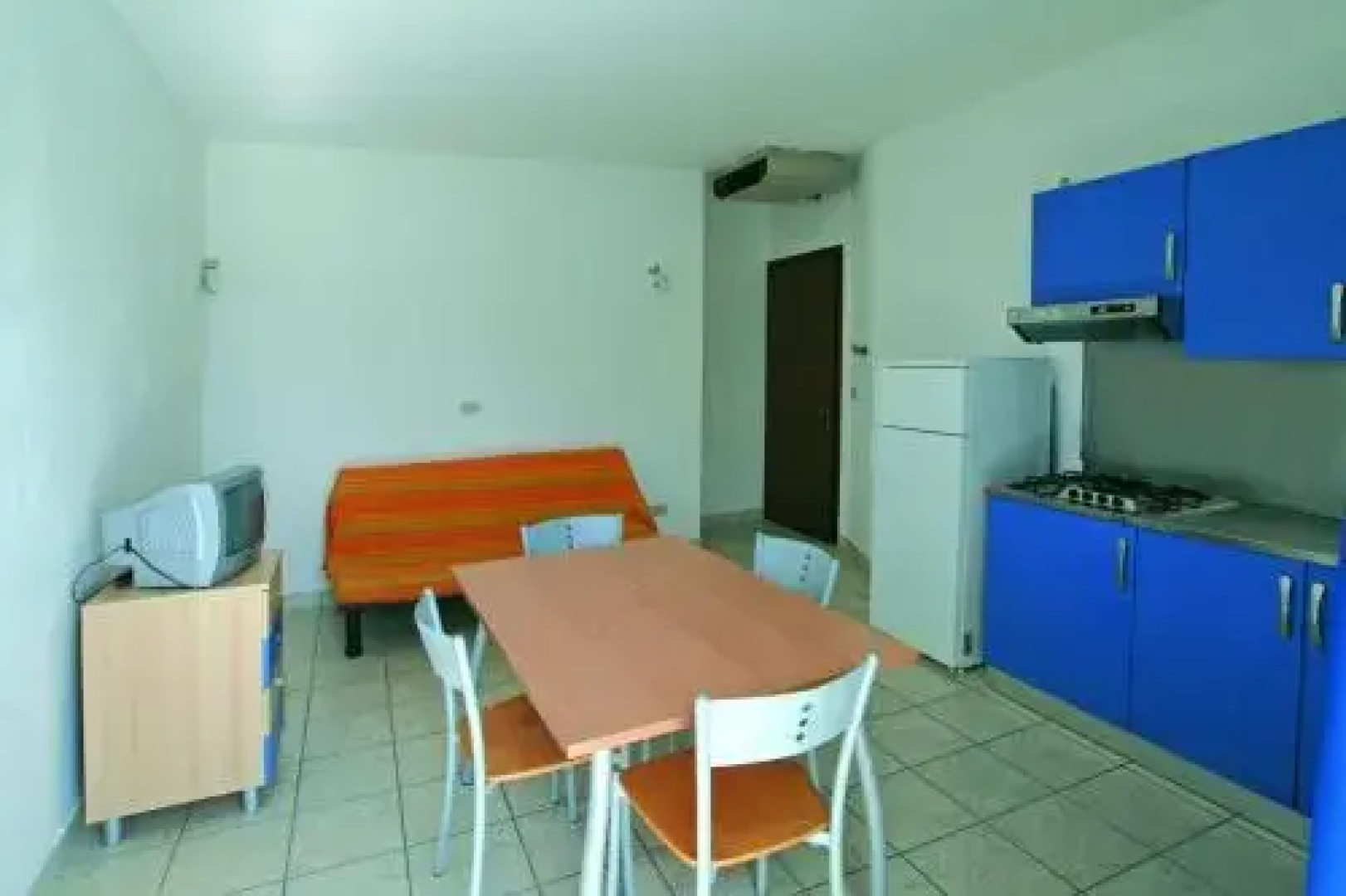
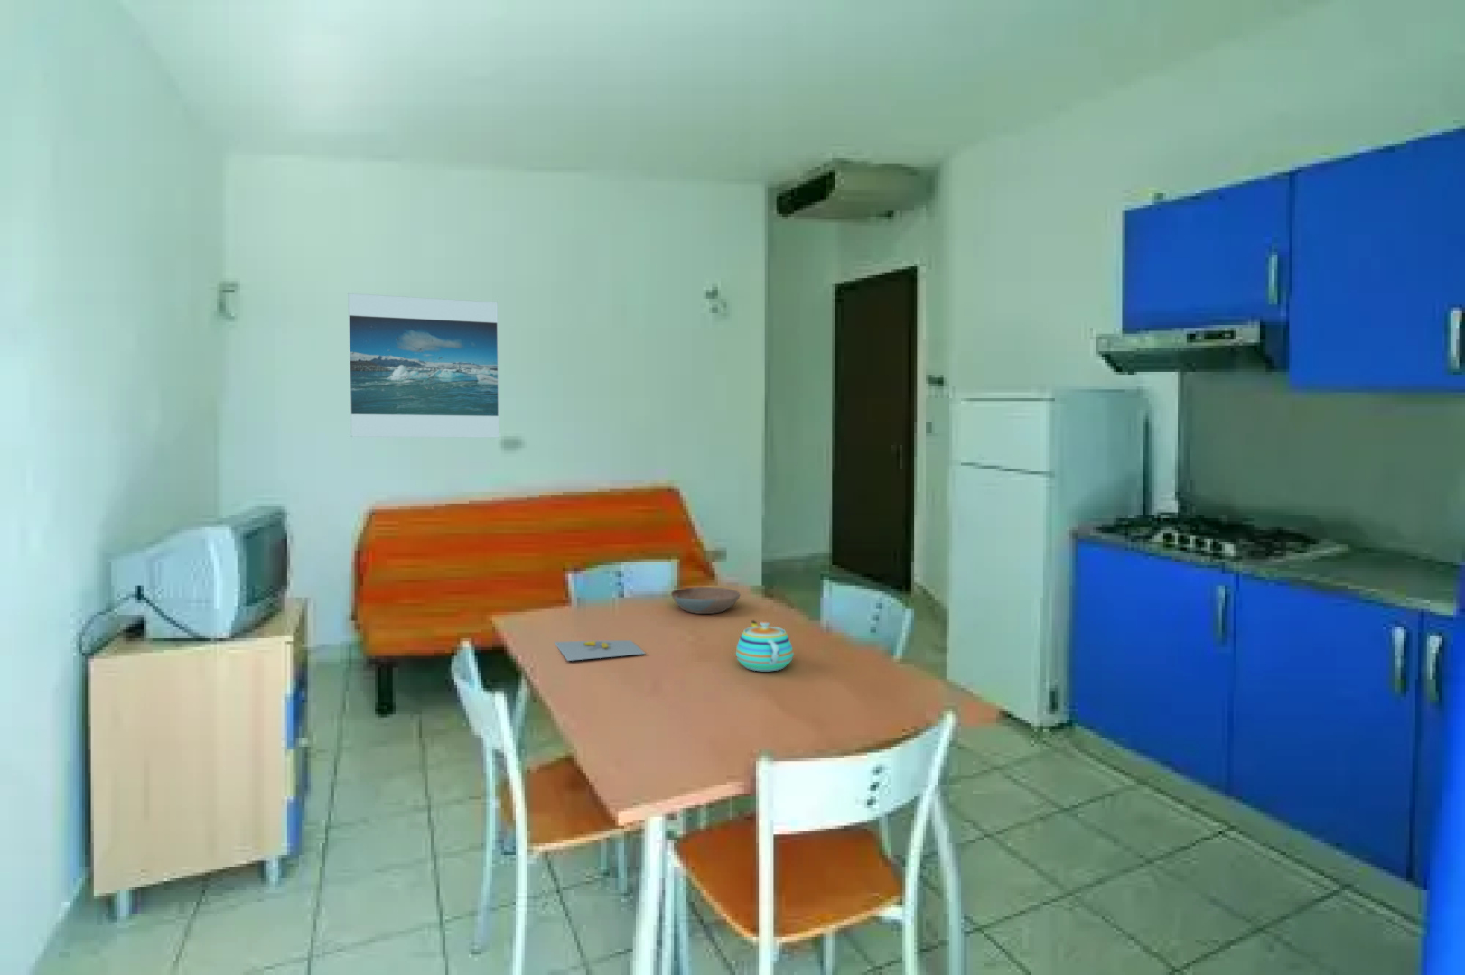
+ bowl [670,585,741,615]
+ teapot [735,619,795,671]
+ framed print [347,293,501,439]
+ banana [554,639,645,662]
